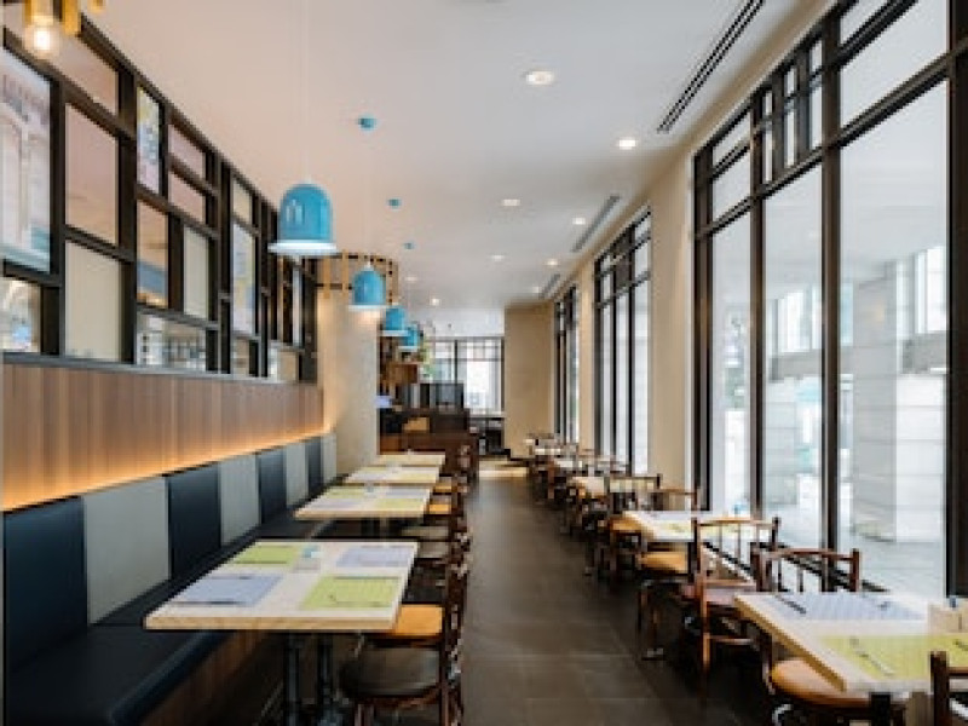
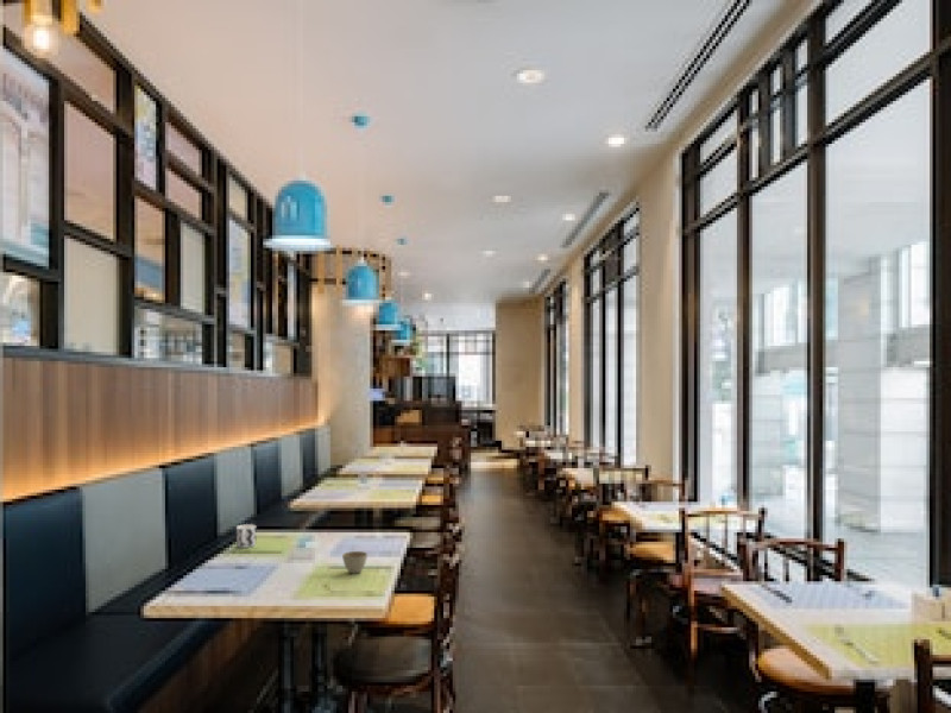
+ flower pot [341,550,369,575]
+ cup [235,523,257,549]
